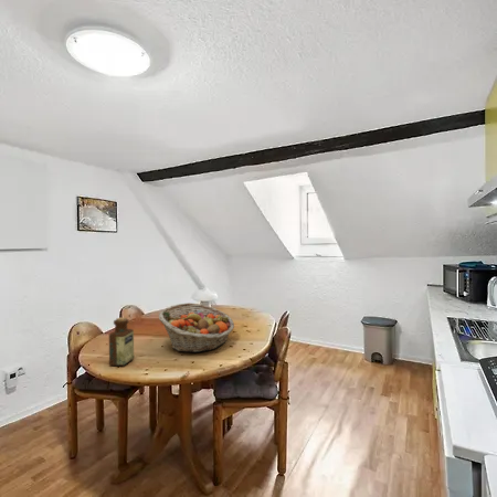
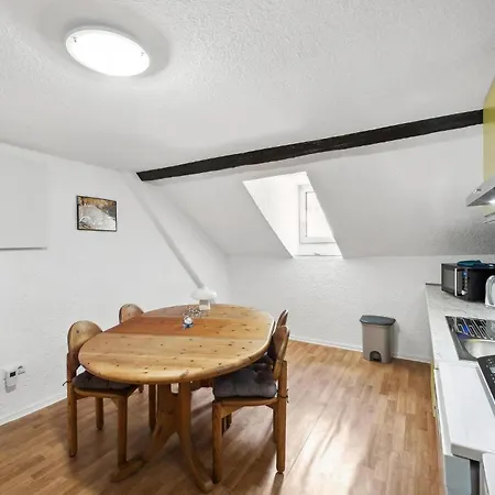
- bottle [108,316,135,367]
- fruit basket [158,302,235,353]
